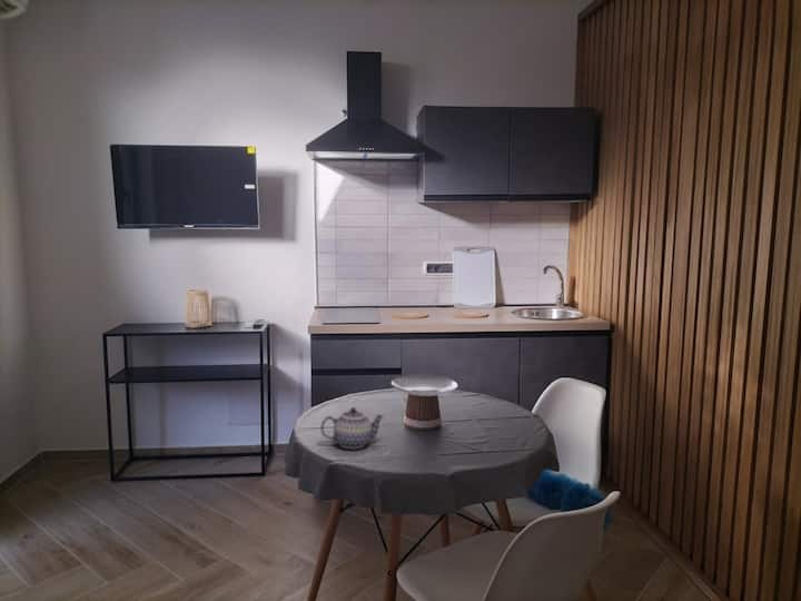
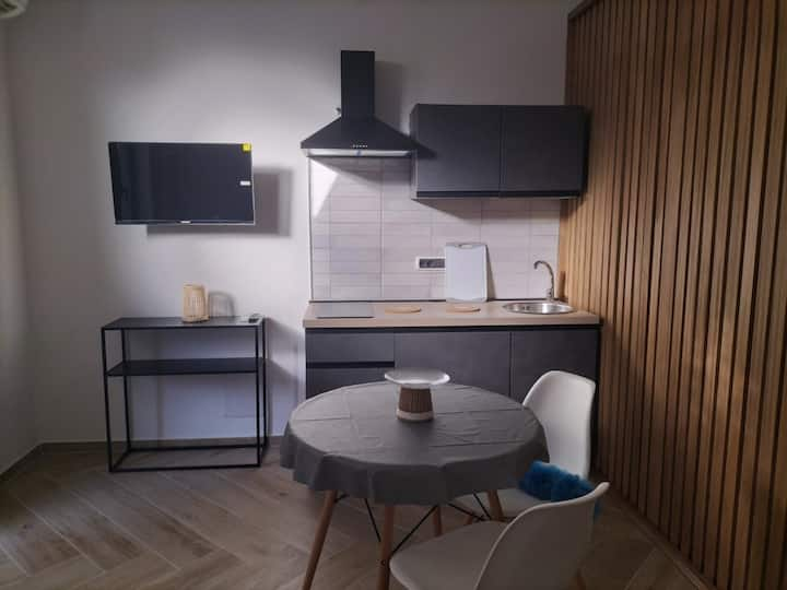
- teapot [320,406,385,450]
